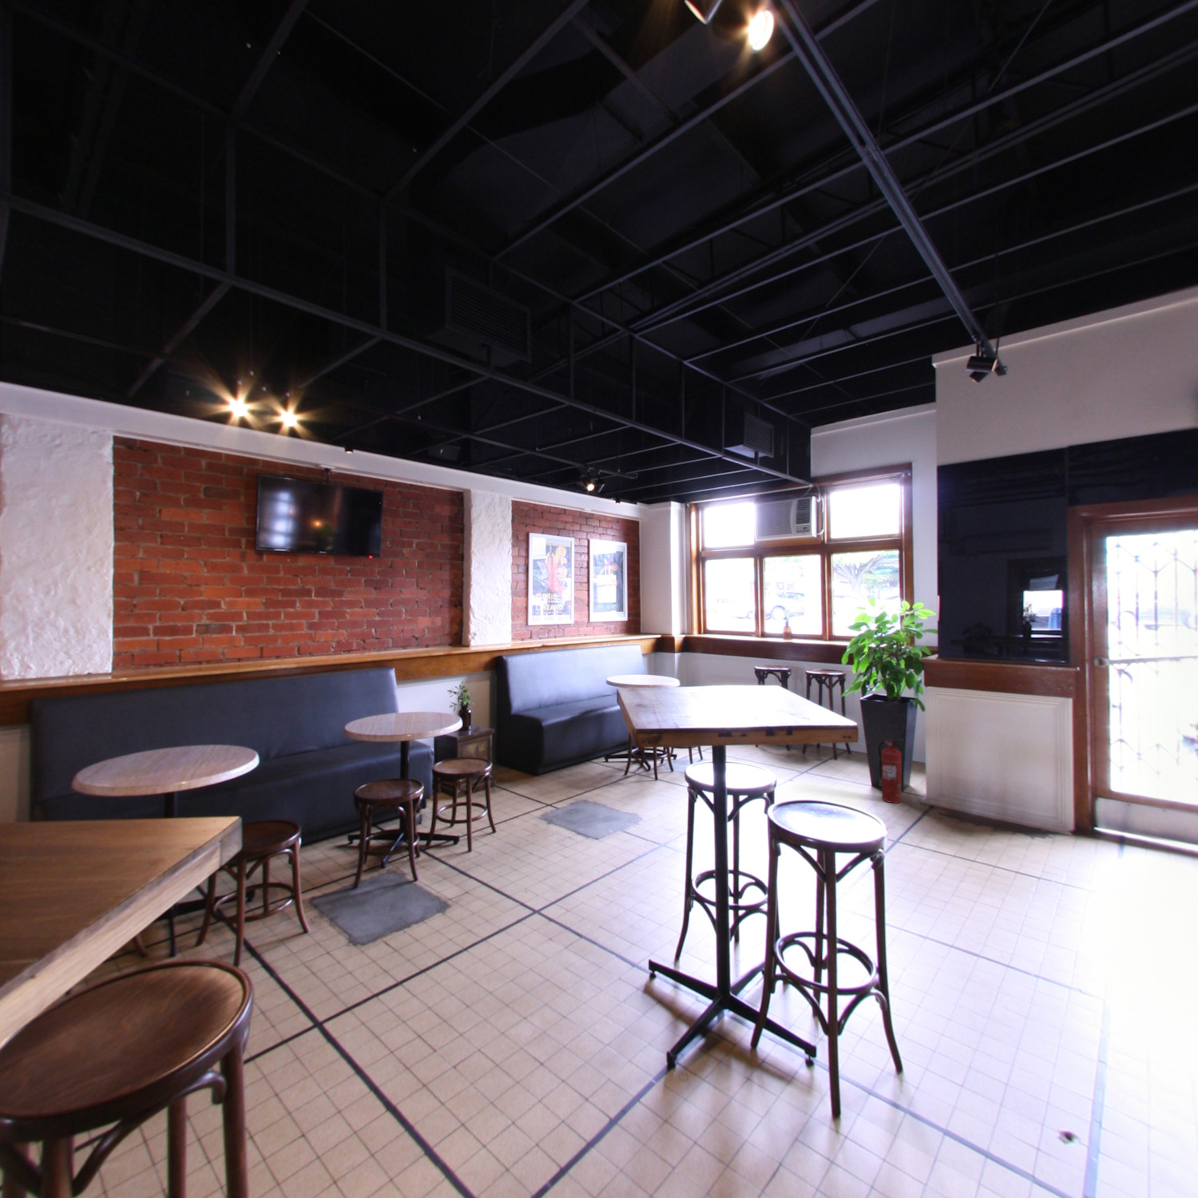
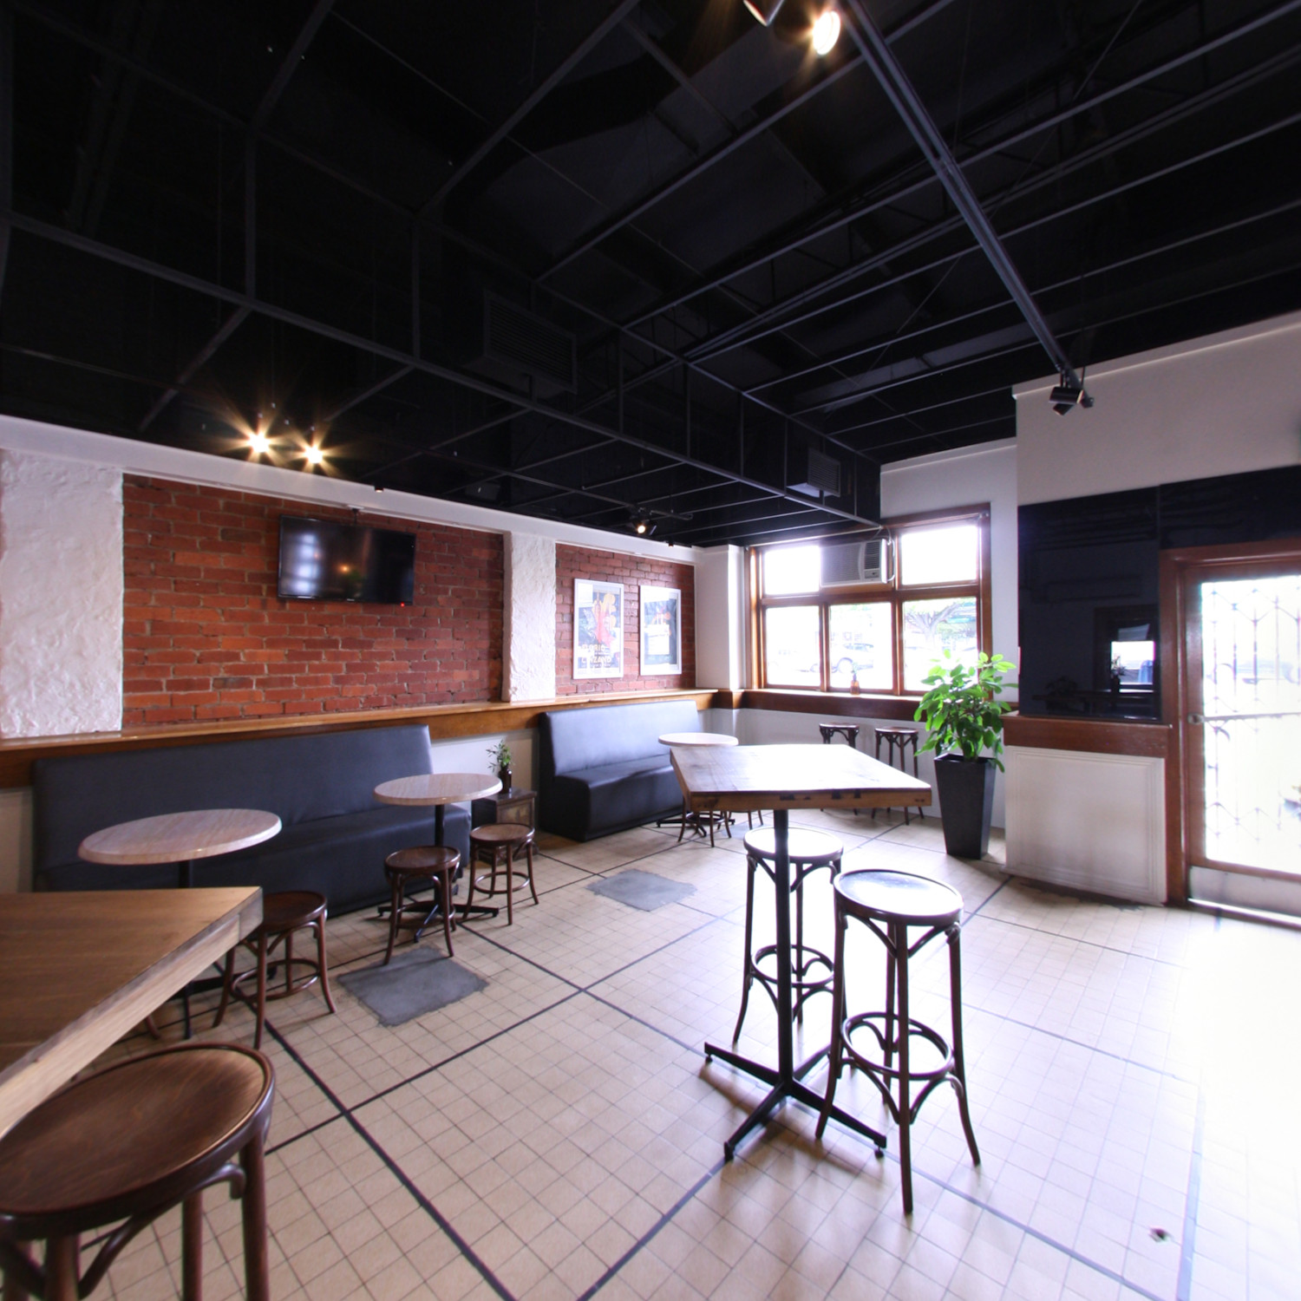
- fire extinguisher [877,738,905,804]
